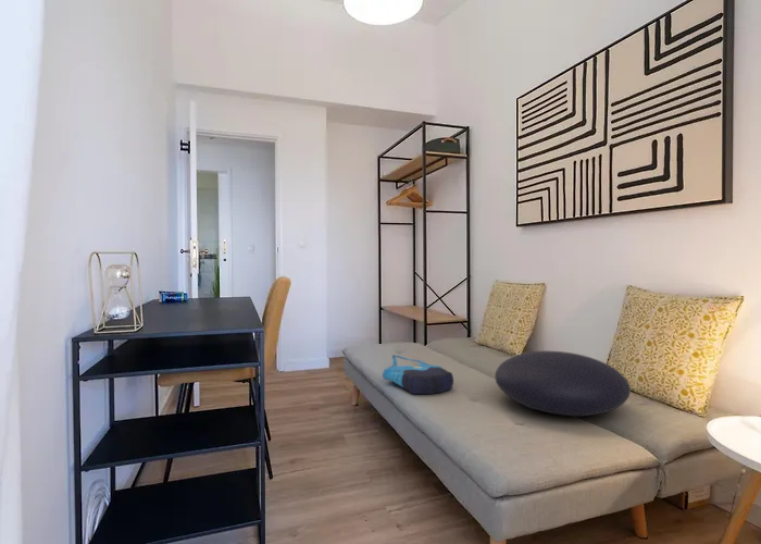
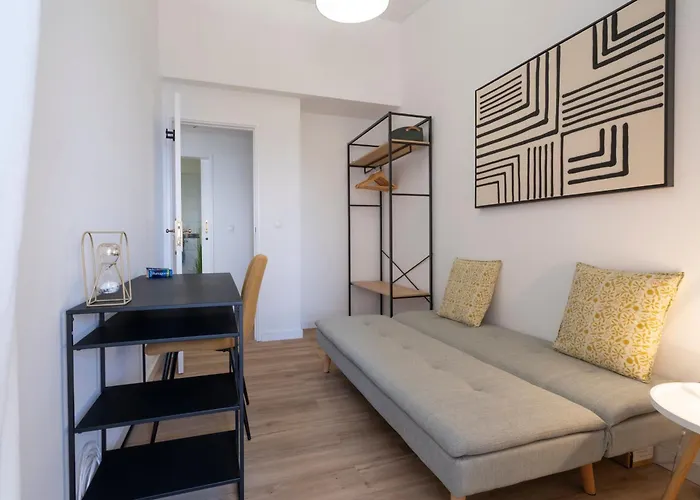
- tote bag [382,354,454,395]
- cushion [494,350,632,419]
